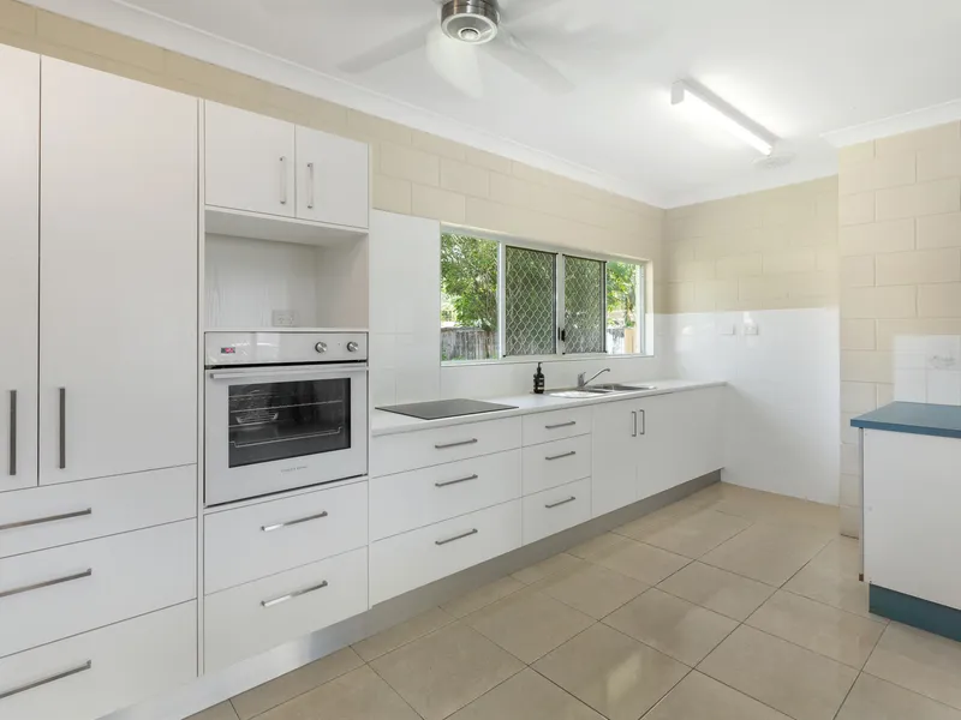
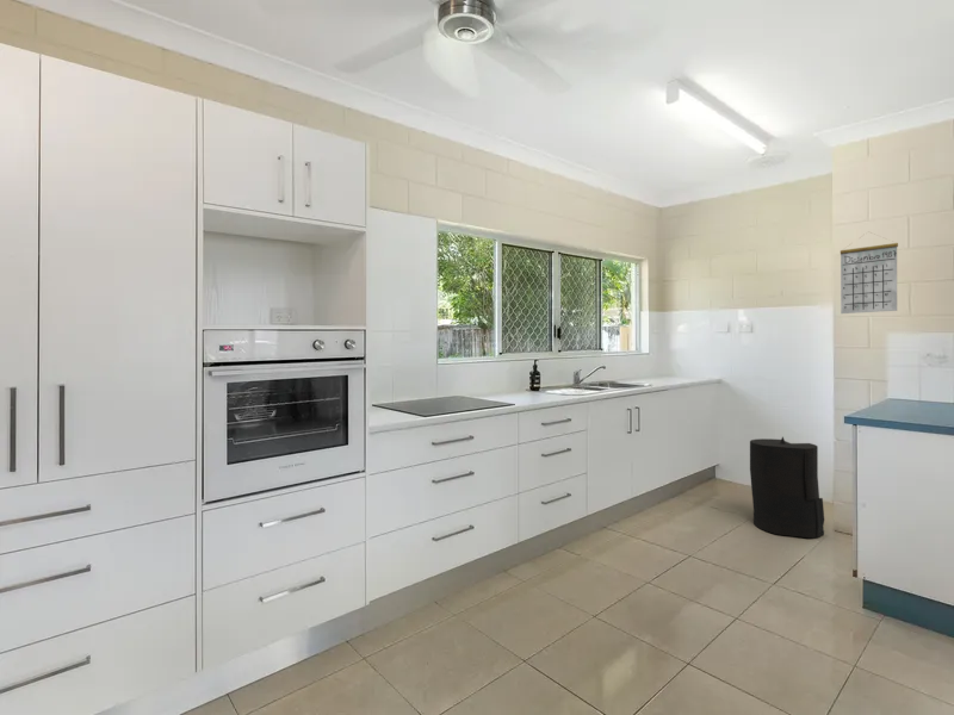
+ calendar [840,231,899,315]
+ trash can [749,435,825,539]
